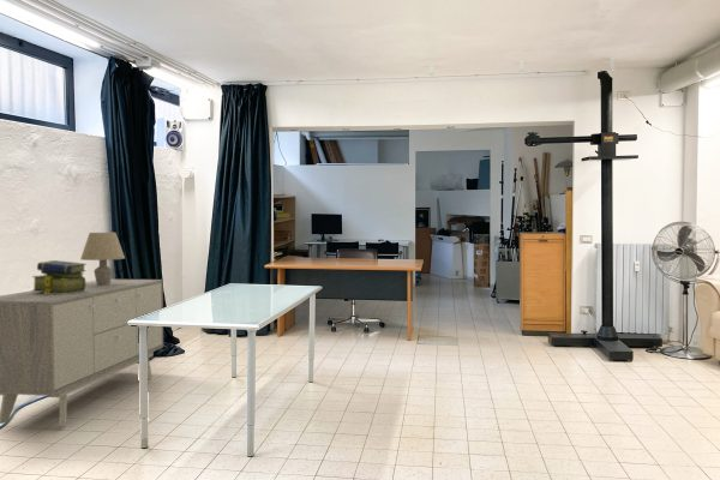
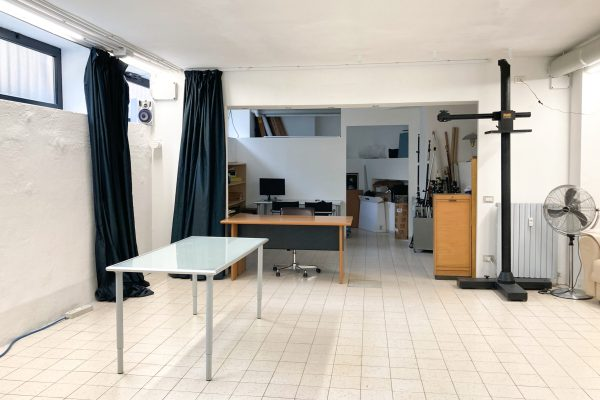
- sideboard [0,278,164,428]
- stack of books [31,259,88,294]
- table lamp [79,232,126,286]
